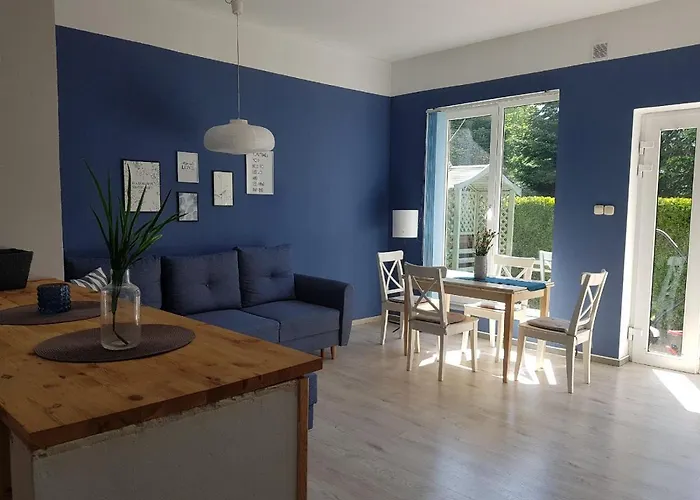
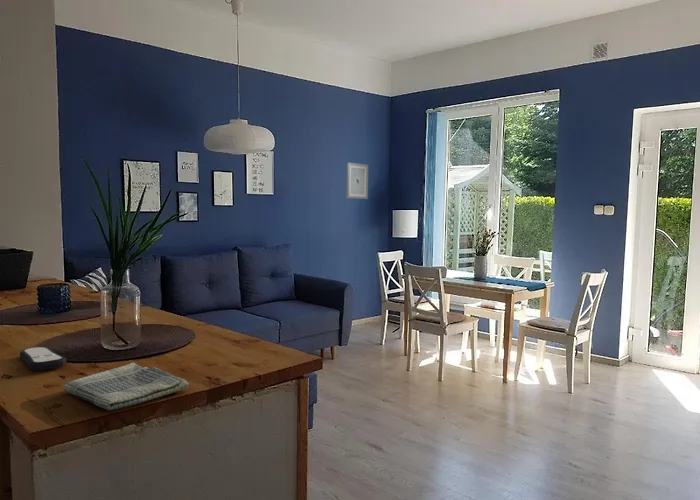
+ dish towel [62,362,190,411]
+ remote control [19,346,67,371]
+ wall art [345,162,369,200]
